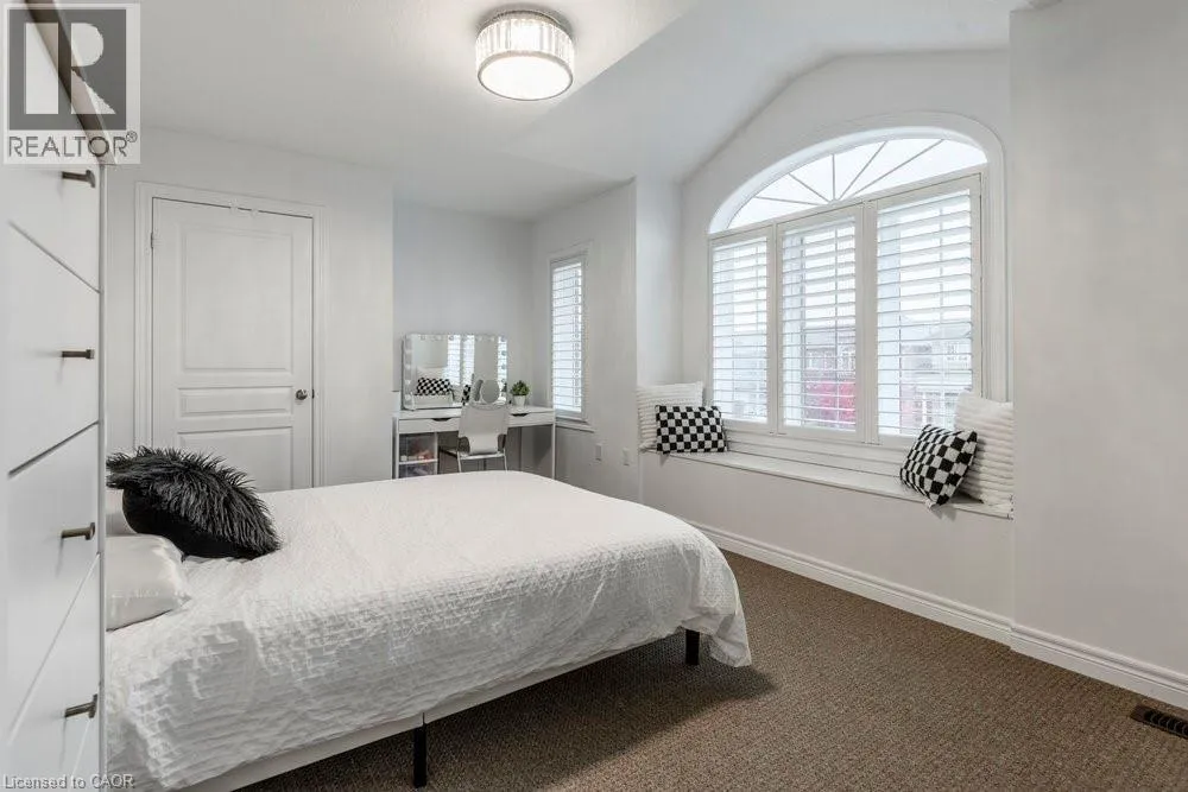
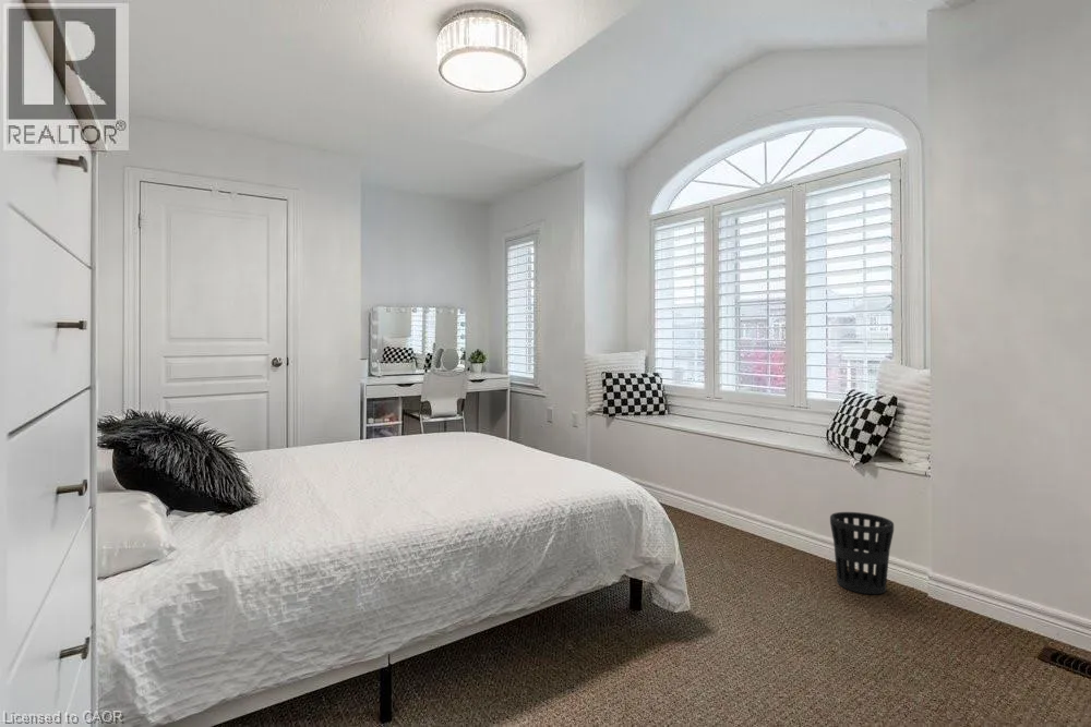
+ wastebasket [829,511,895,595]
